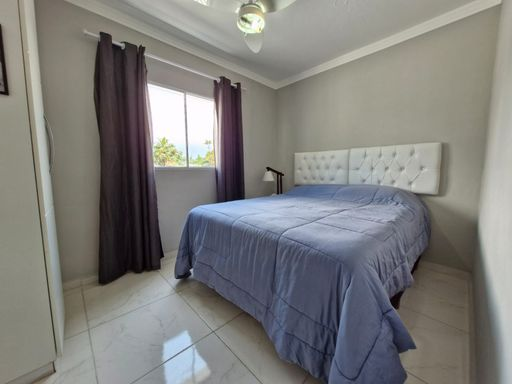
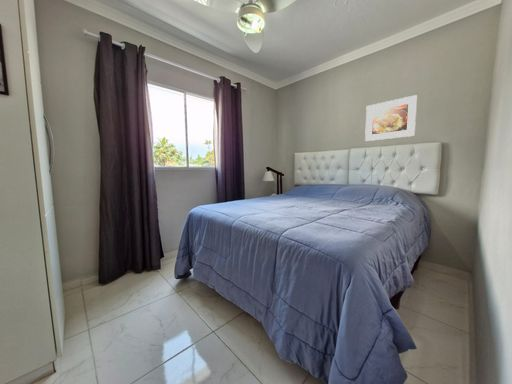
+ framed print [364,94,418,142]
